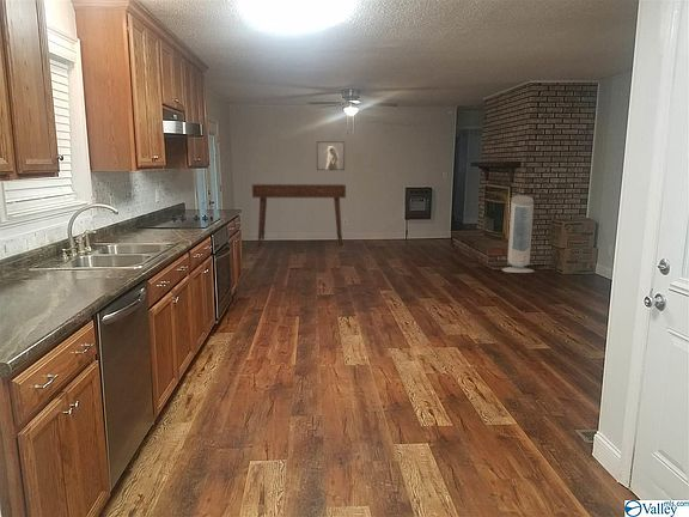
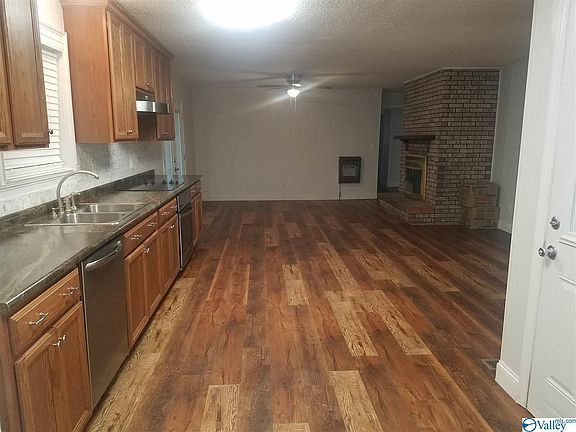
- desk [251,183,347,247]
- air purifier [500,194,536,274]
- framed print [316,140,346,171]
